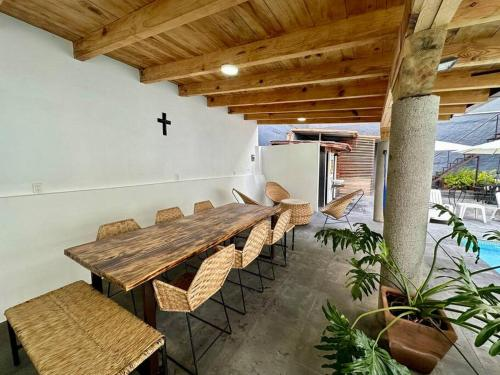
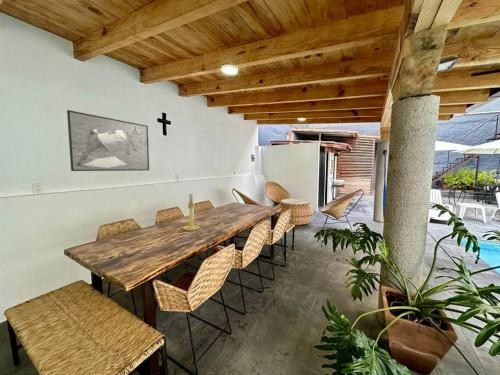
+ candle holder [182,193,201,232]
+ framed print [66,109,150,172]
